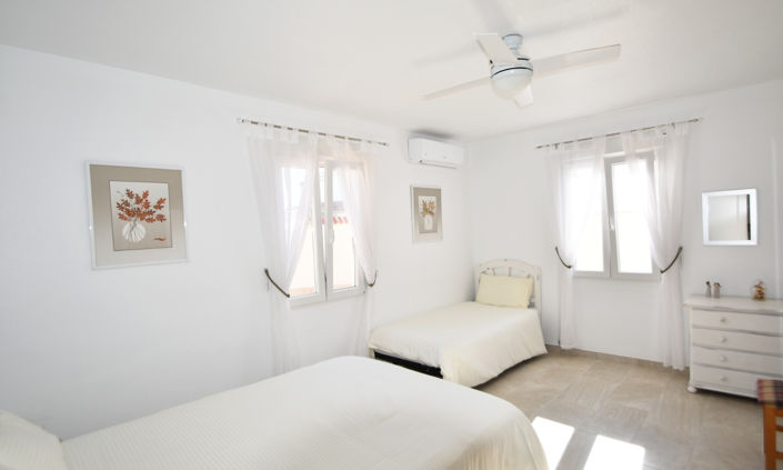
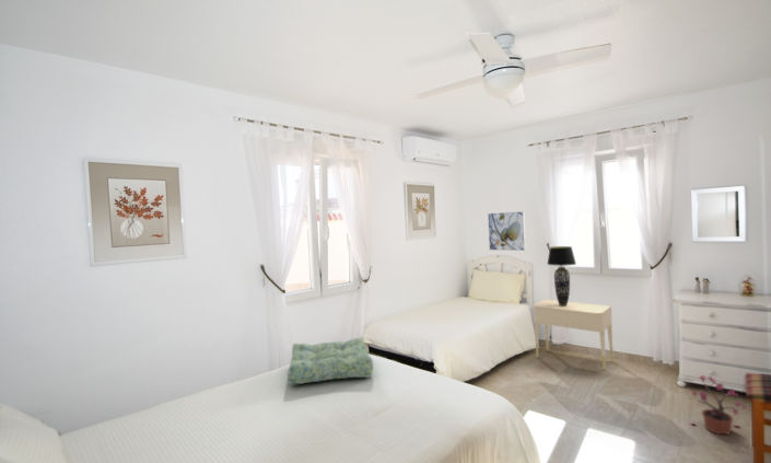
+ table lamp [547,245,577,306]
+ seat cushion [288,336,374,386]
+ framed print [487,210,527,252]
+ nightstand [533,299,615,371]
+ potted plant [690,374,748,436]
